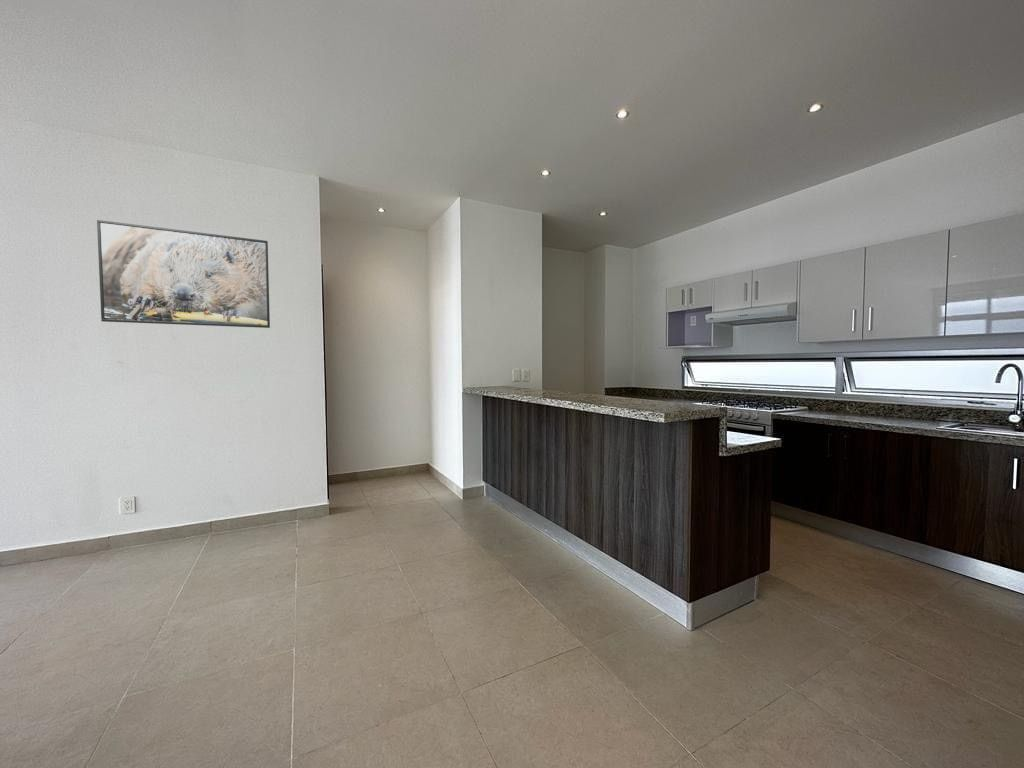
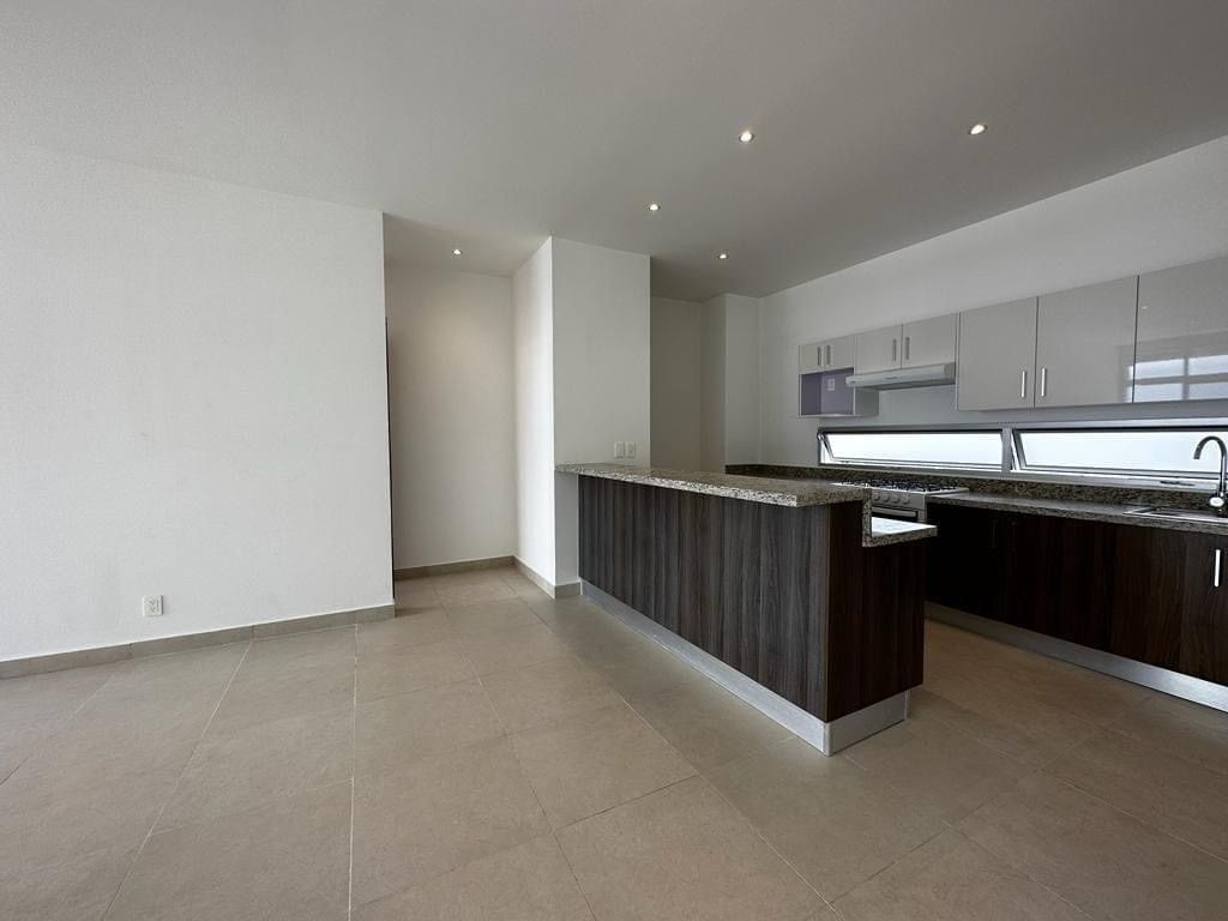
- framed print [96,219,271,329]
